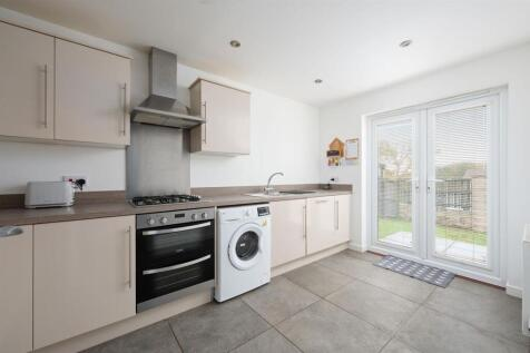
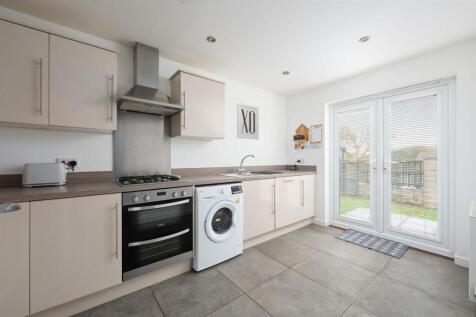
+ wall art [236,102,260,141]
